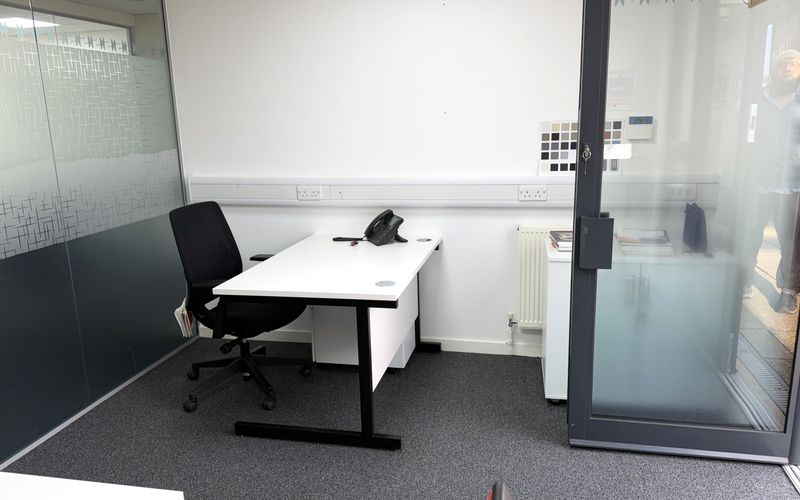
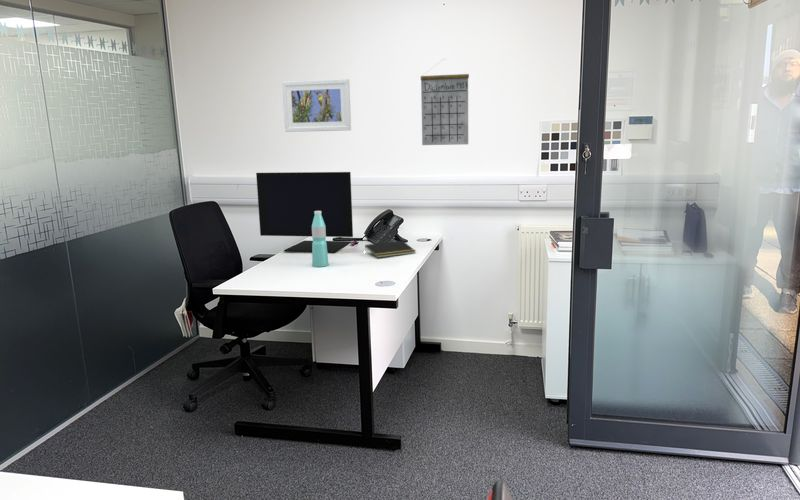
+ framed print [281,78,352,133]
+ notepad [364,240,416,259]
+ calendar [420,57,470,146]
+ monitor [255,171,354,254]
+ water bottle [311,211,329,268]
